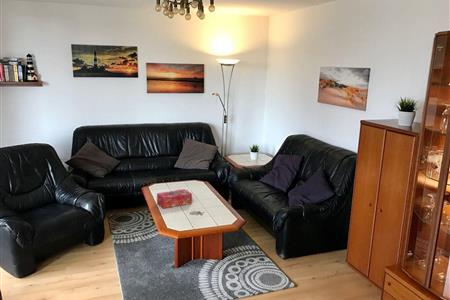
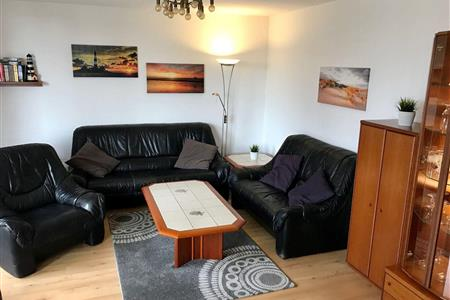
- tissue box [156,188,193,209]
